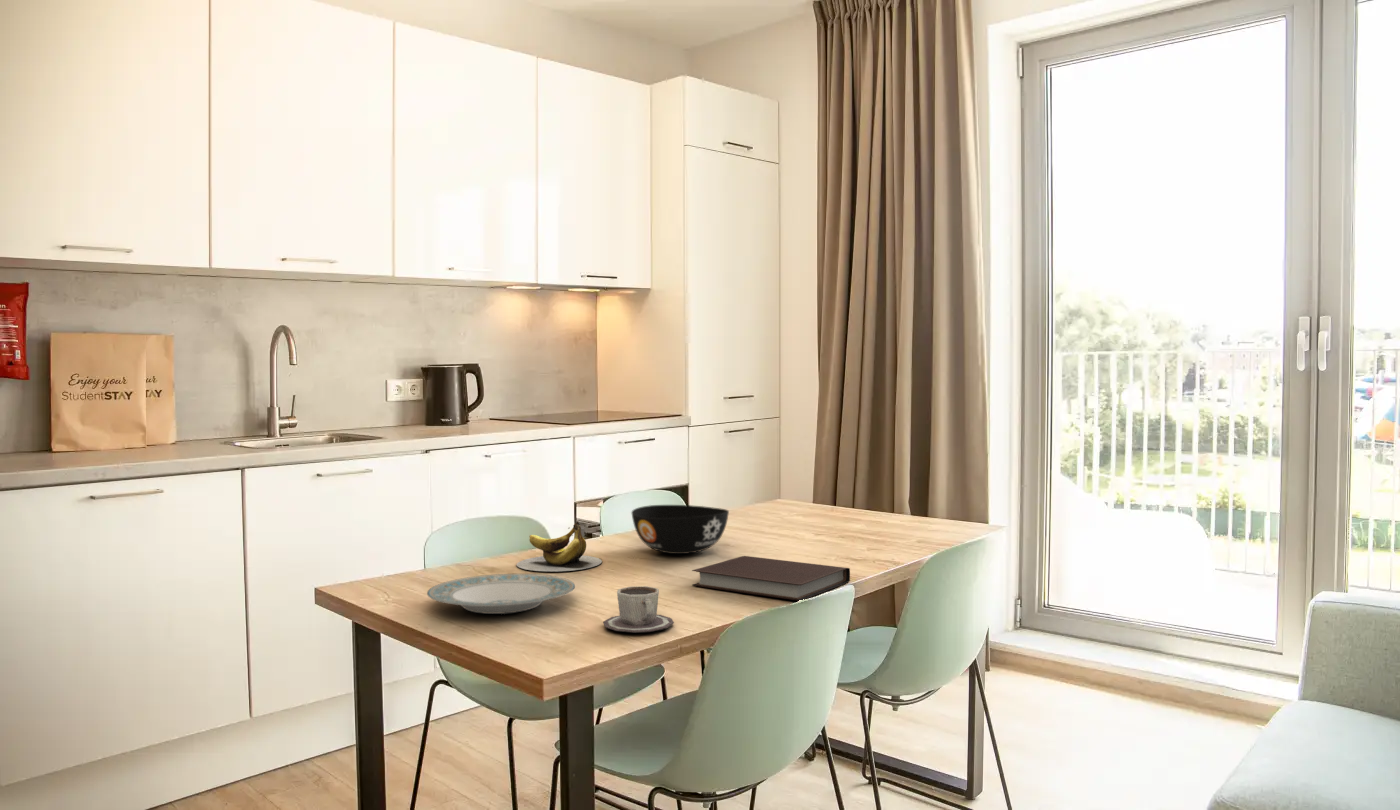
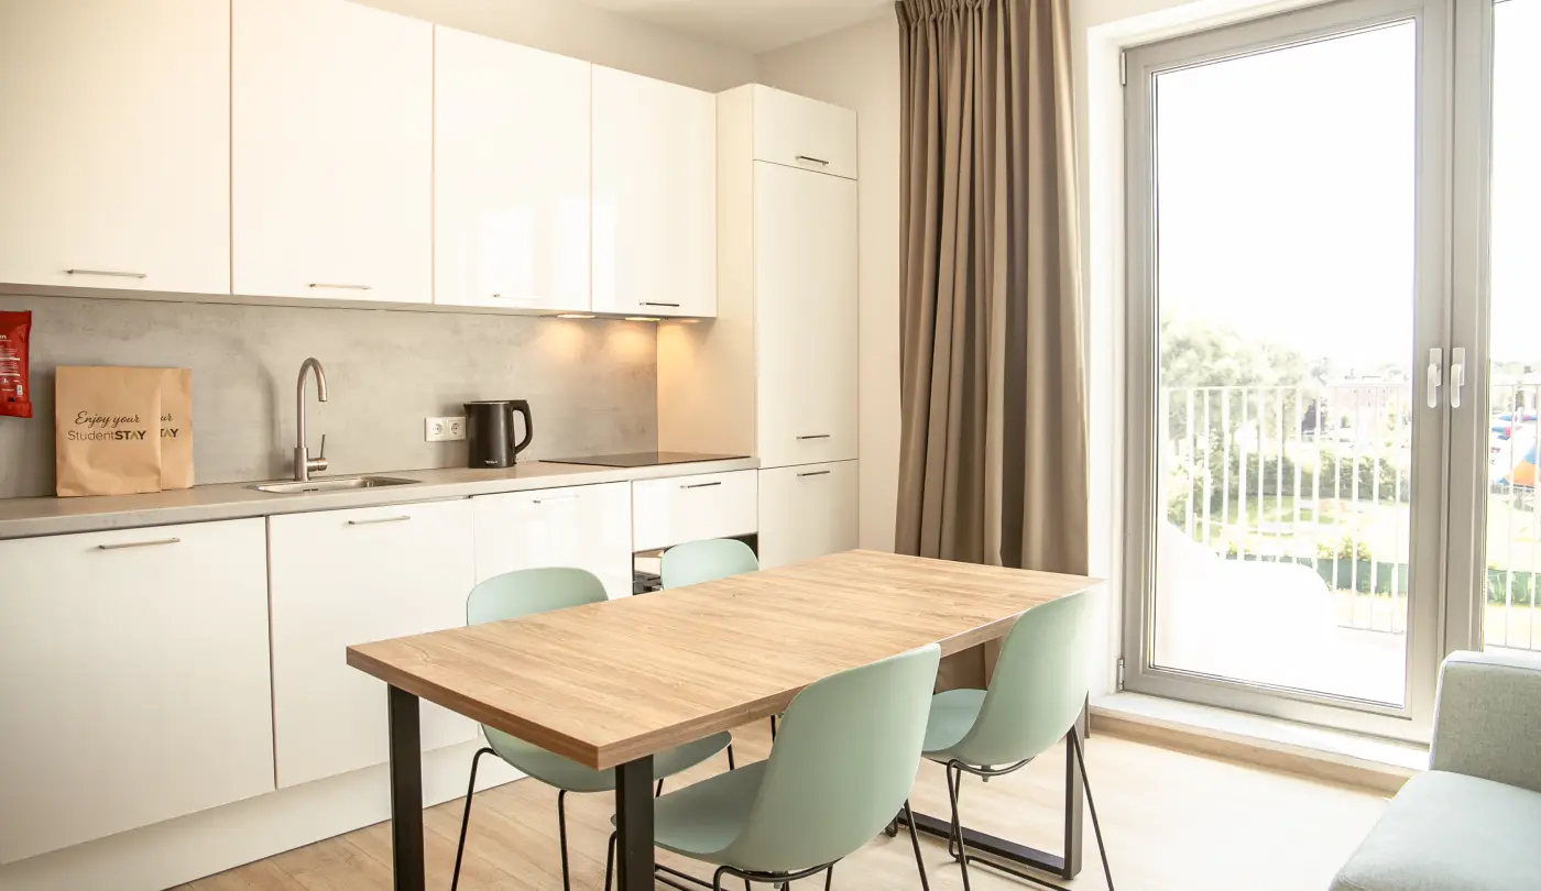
- plate [426,573,576,615]
- cup [602,585,675,634]
- notebook [691,555,851,602]
- bowl [630,504,730,555]
- banana [516,520,603,572]
